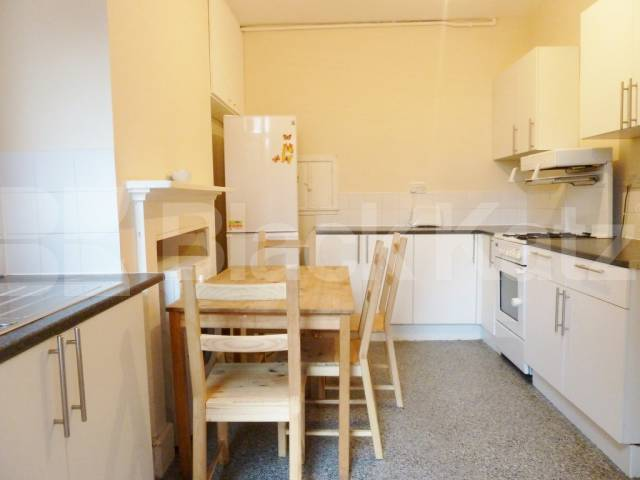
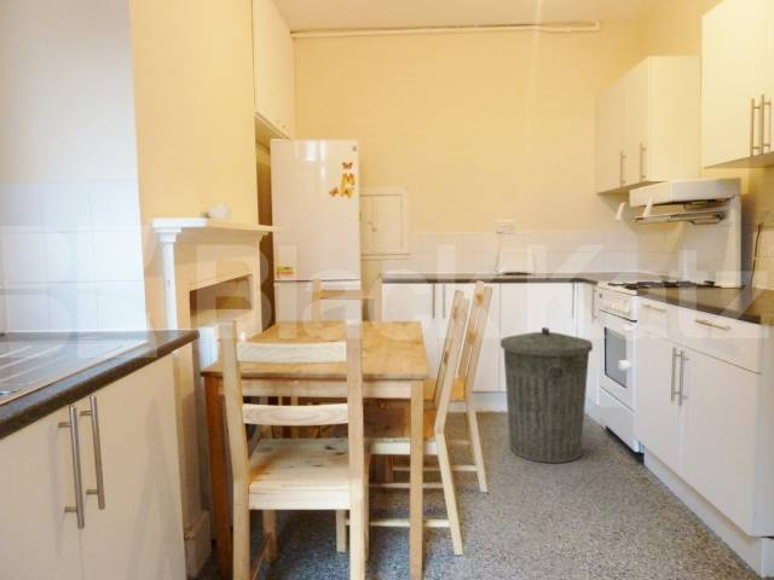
+ trash can [499,326,594,464]
